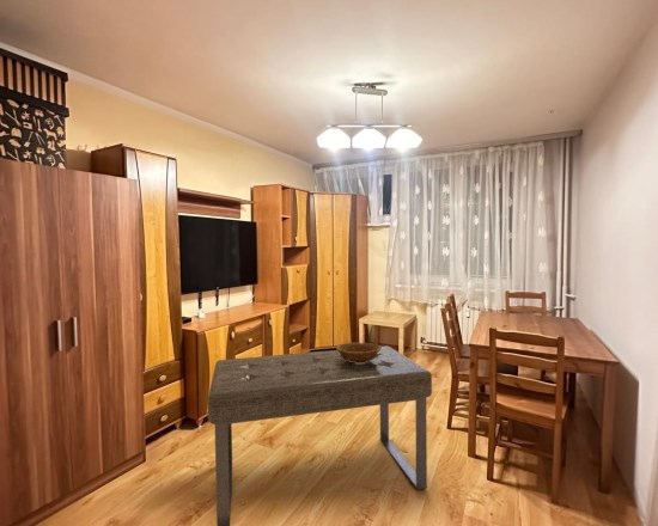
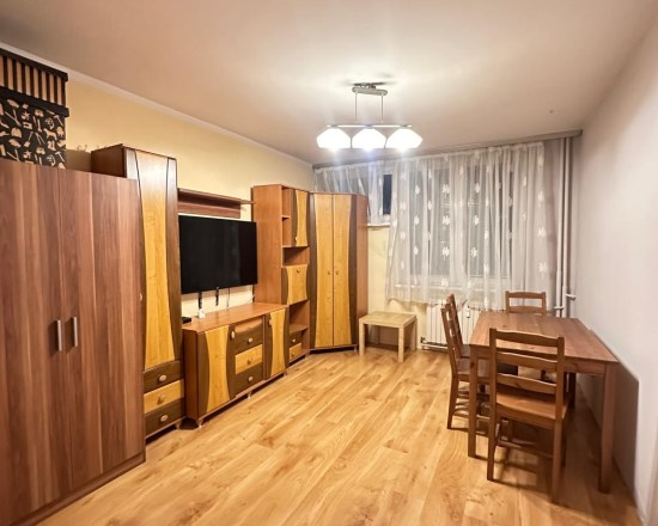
- bench [207,344,433,526]
- decorative bowl [335,342,382,363]
